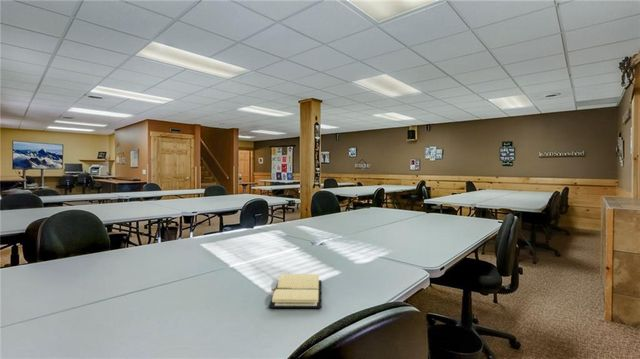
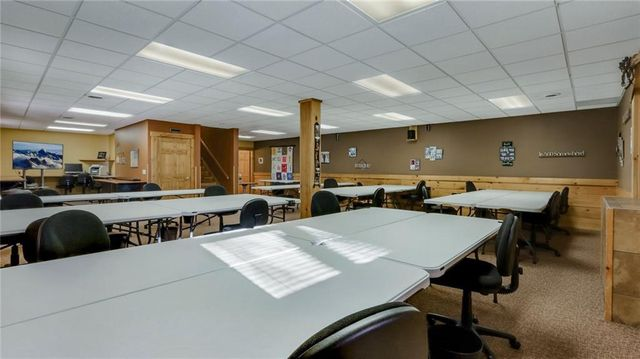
- book [267,273,323,309]
